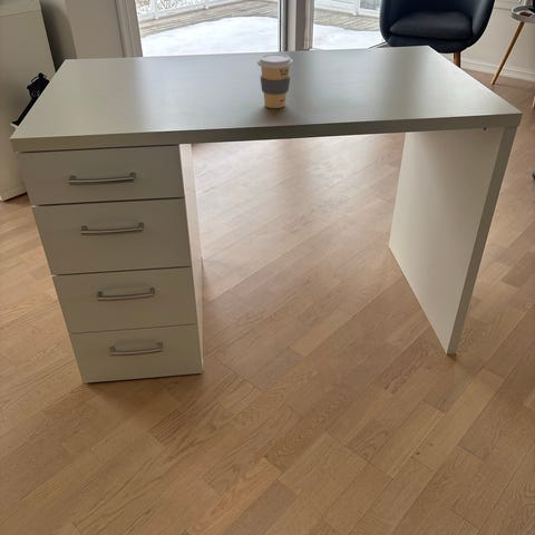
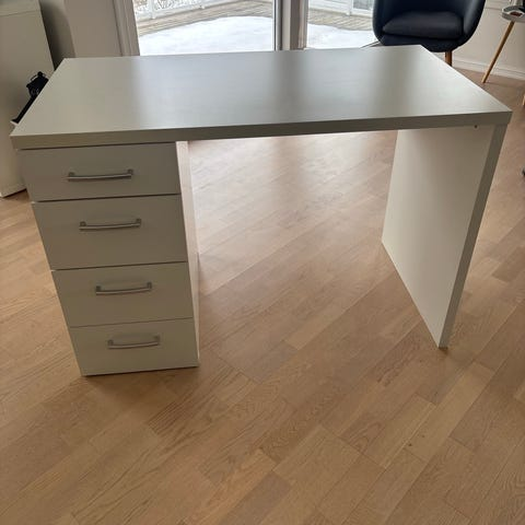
- coffee cup [256,54,293,109]
